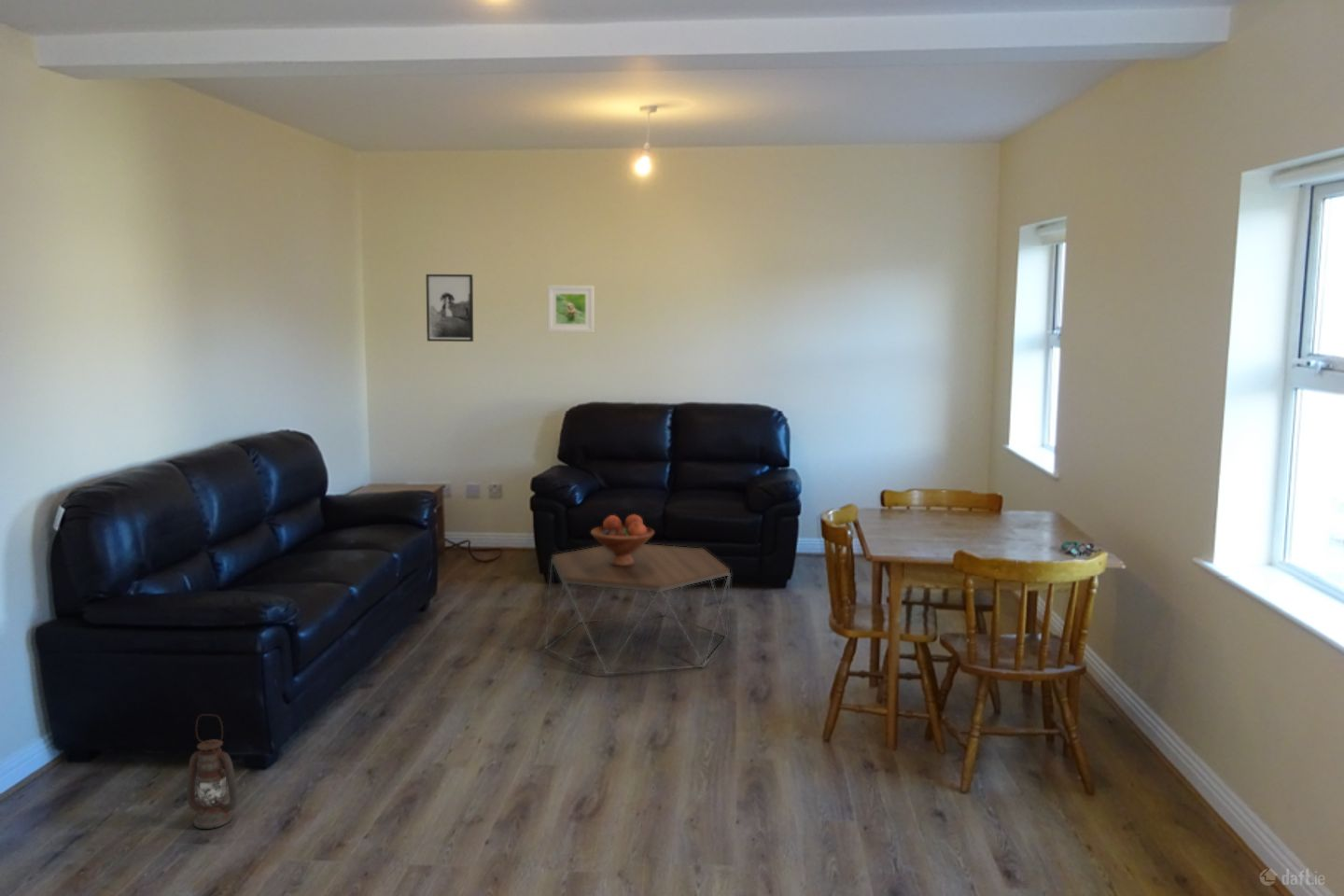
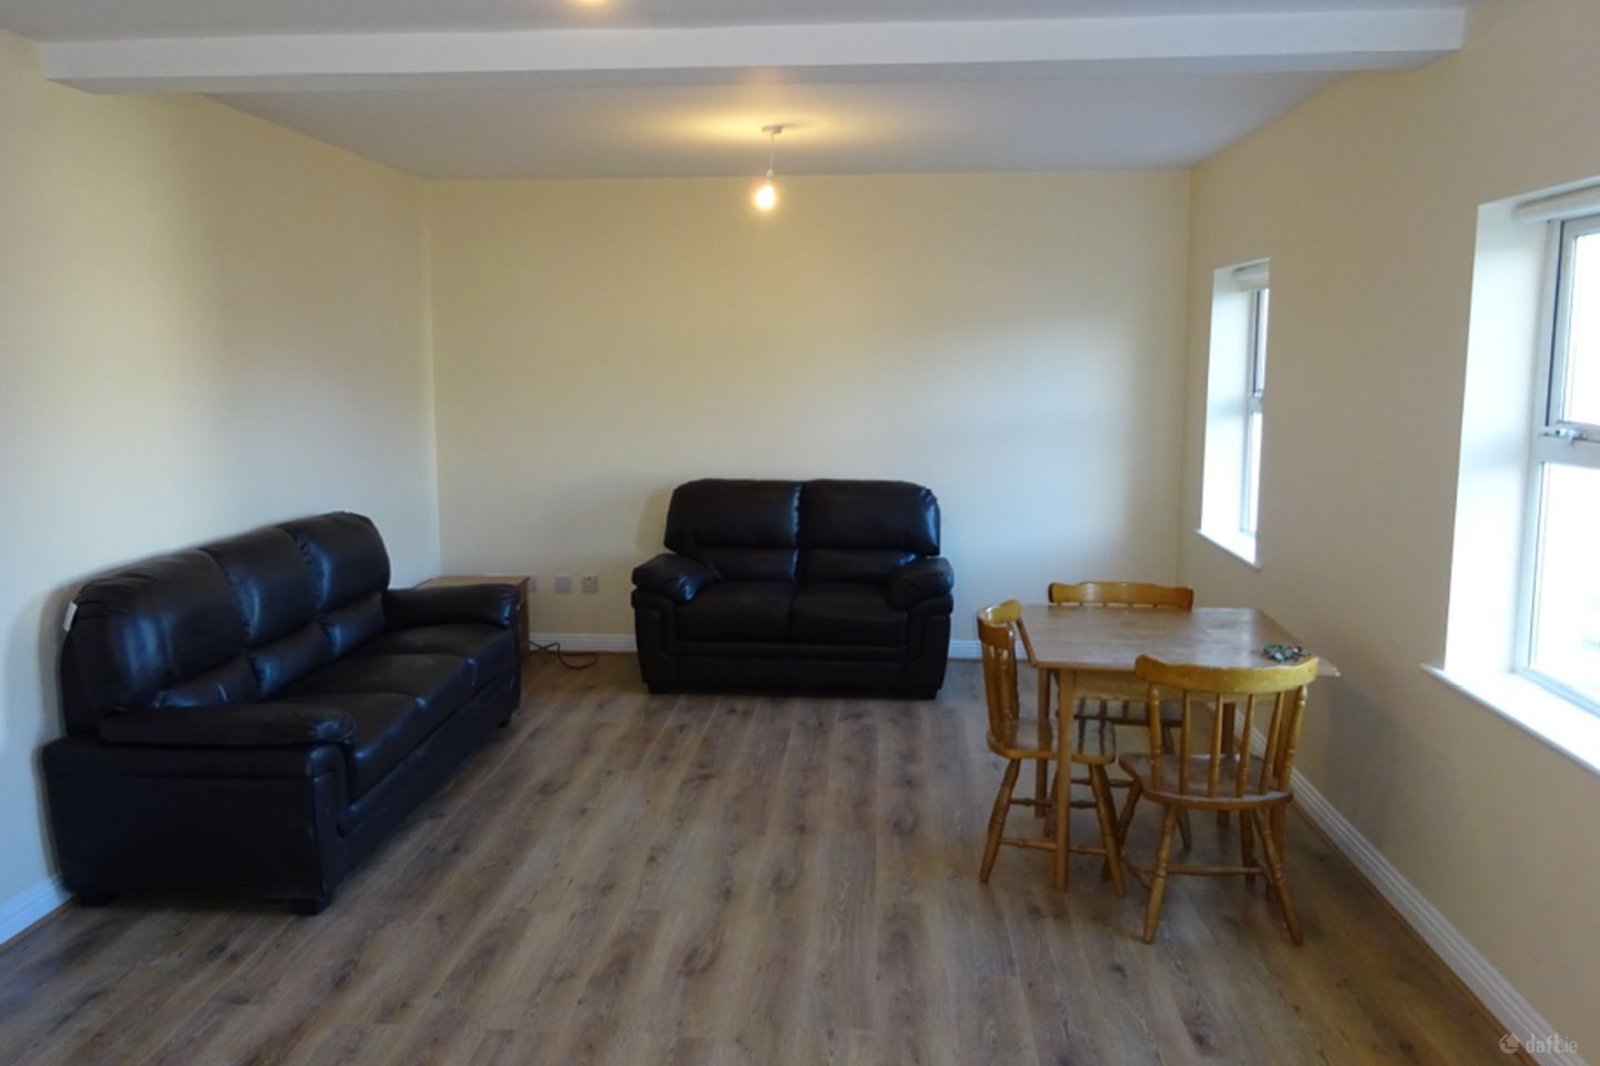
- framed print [425,273,474,343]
- lantern [186,713,239,830]
- fruit bowl [590,513,655,566]
- coffee table [543,543,732,675]
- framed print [547,285,595,333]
